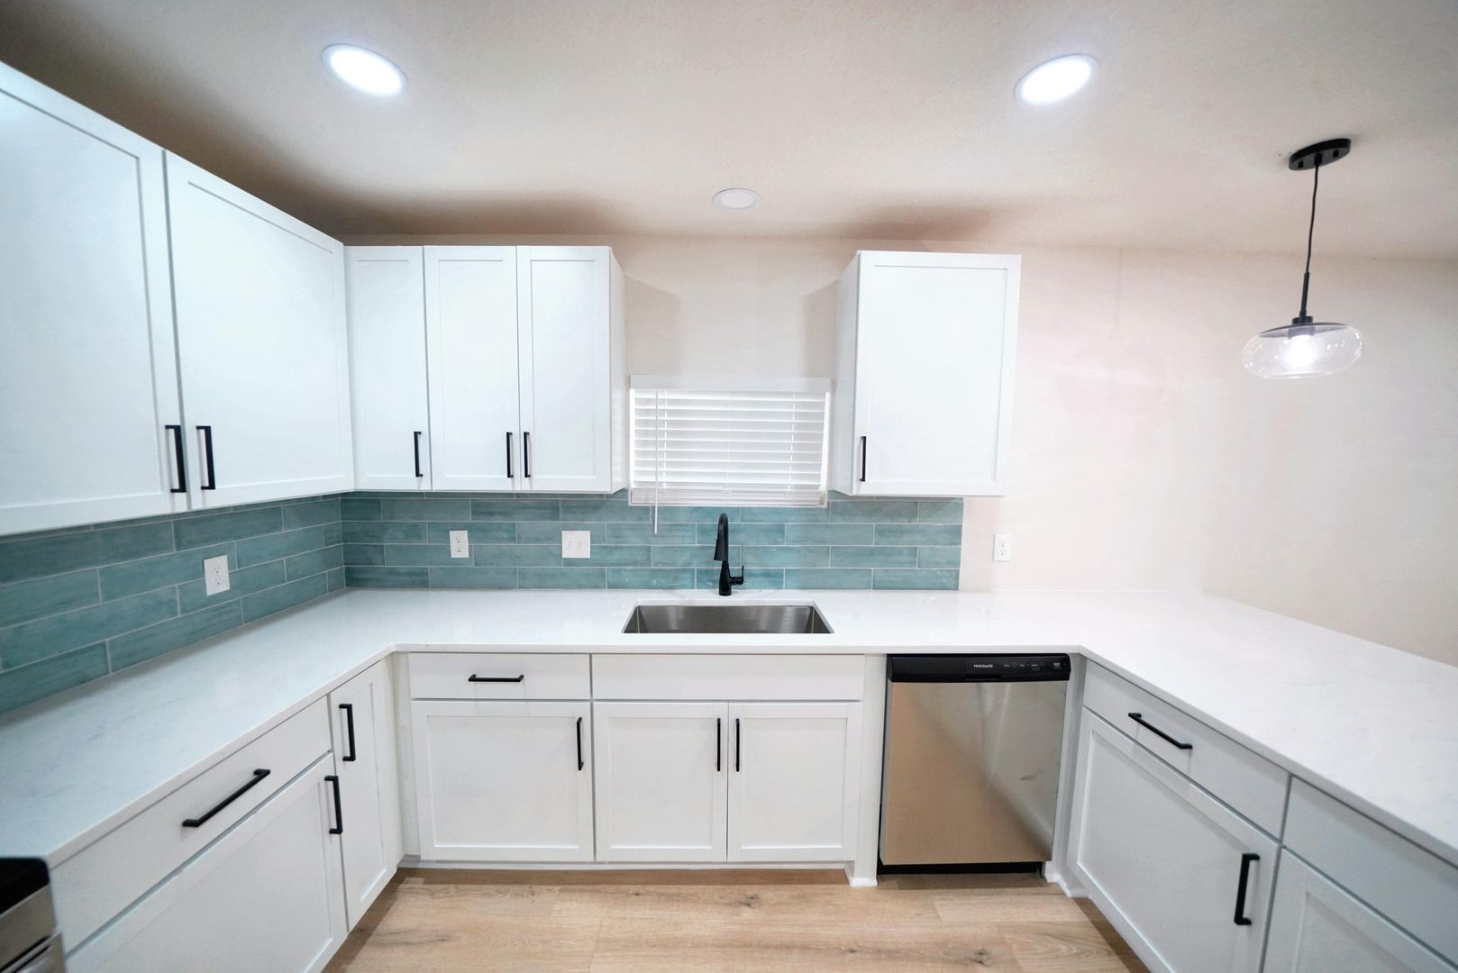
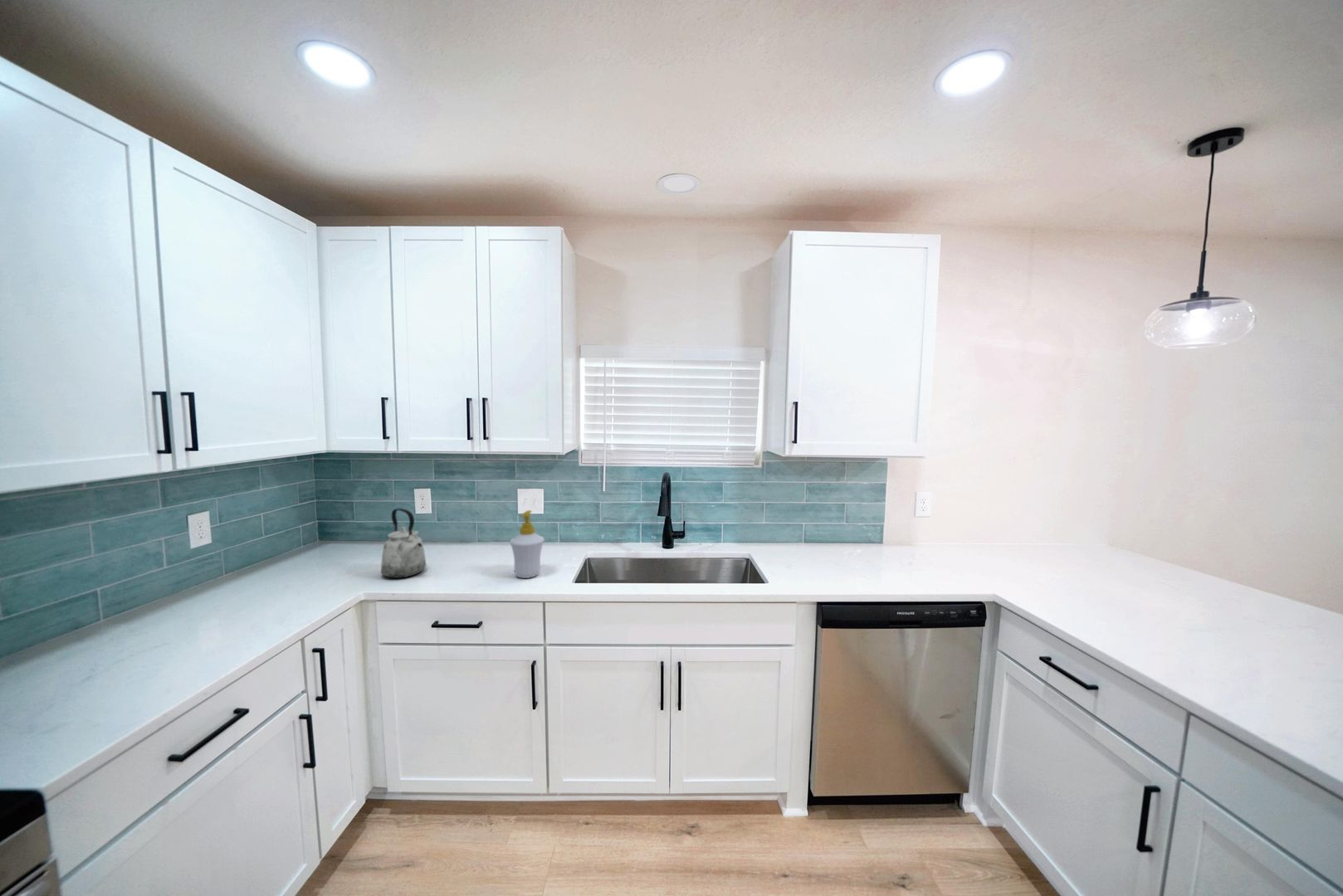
+ soap bottle [509,509,545,579]
+ kettle [380,508,427,579]
